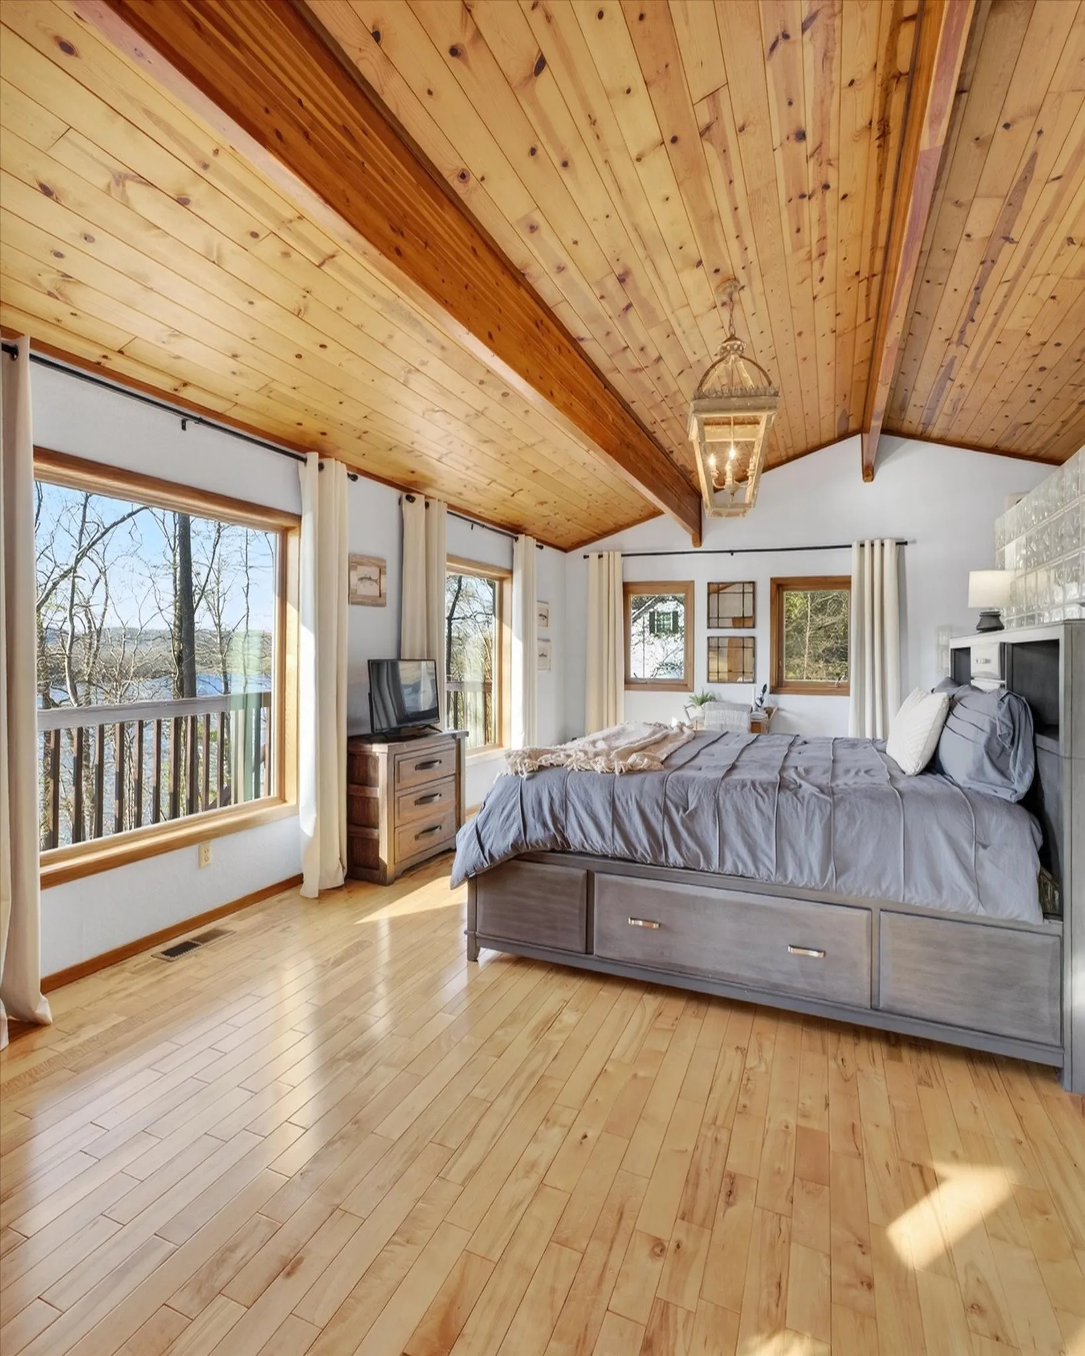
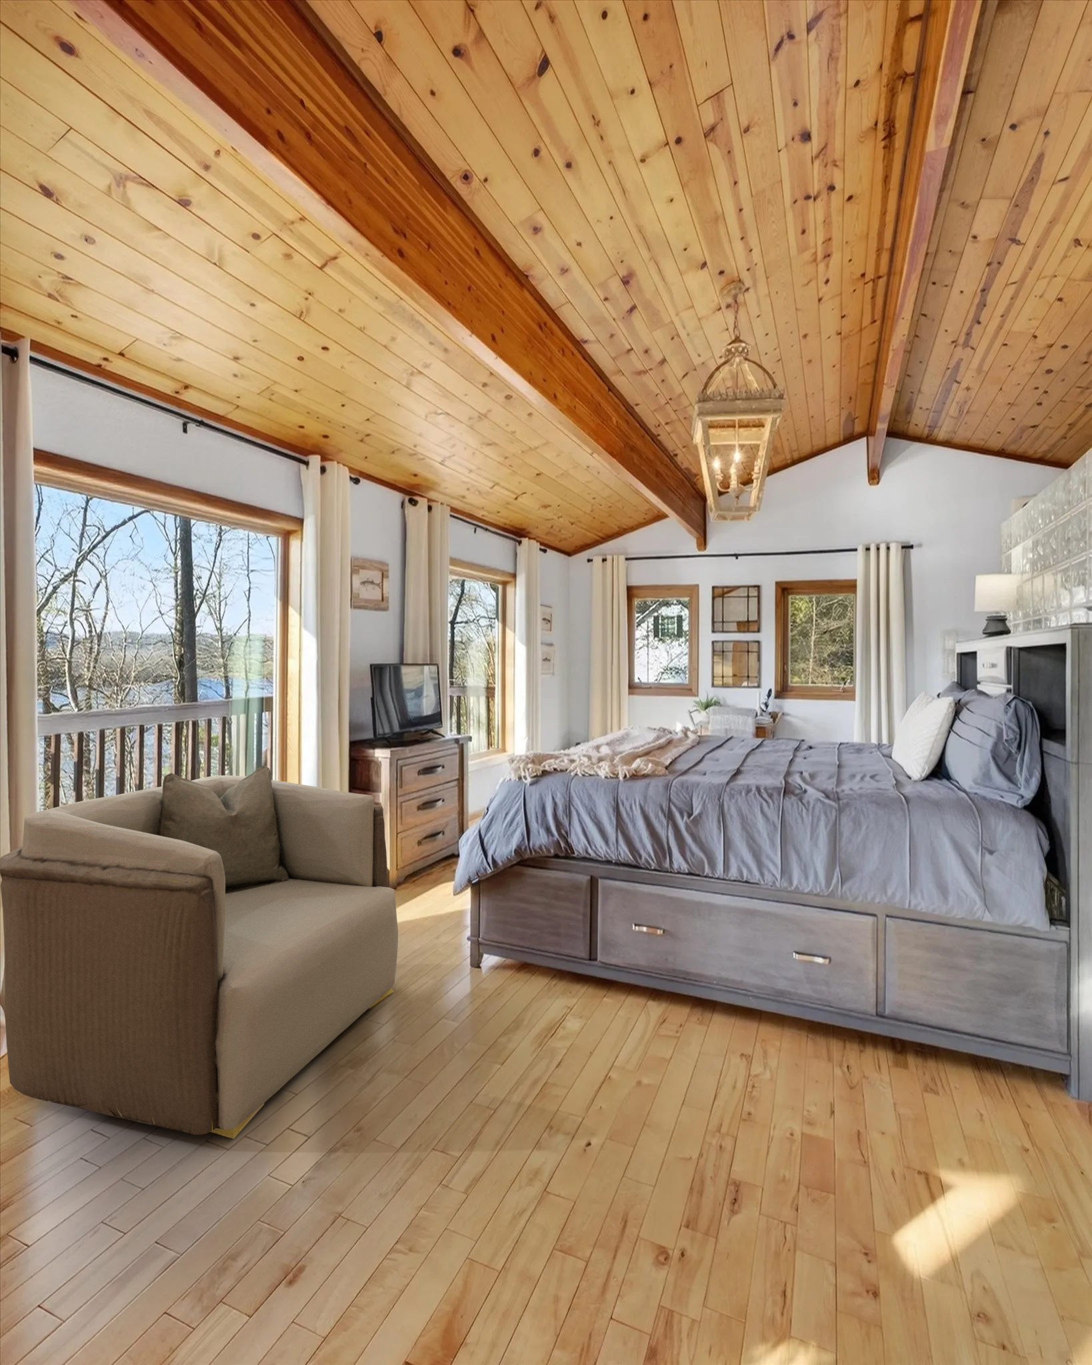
+ armchair [0,766,399,1139]
